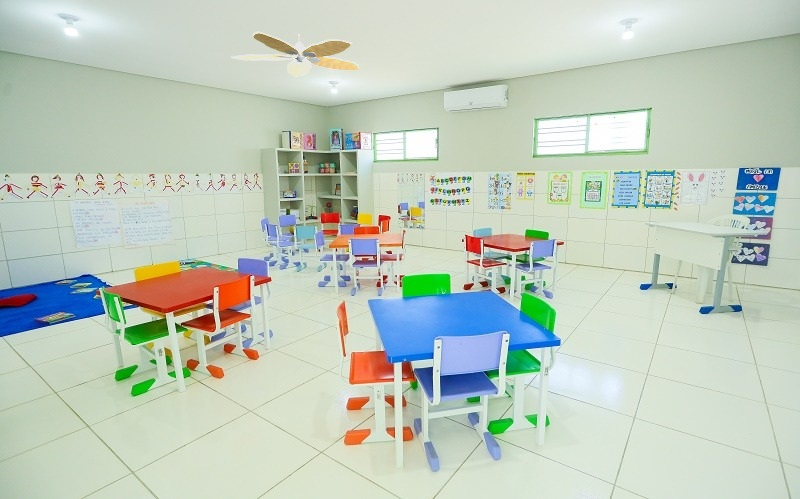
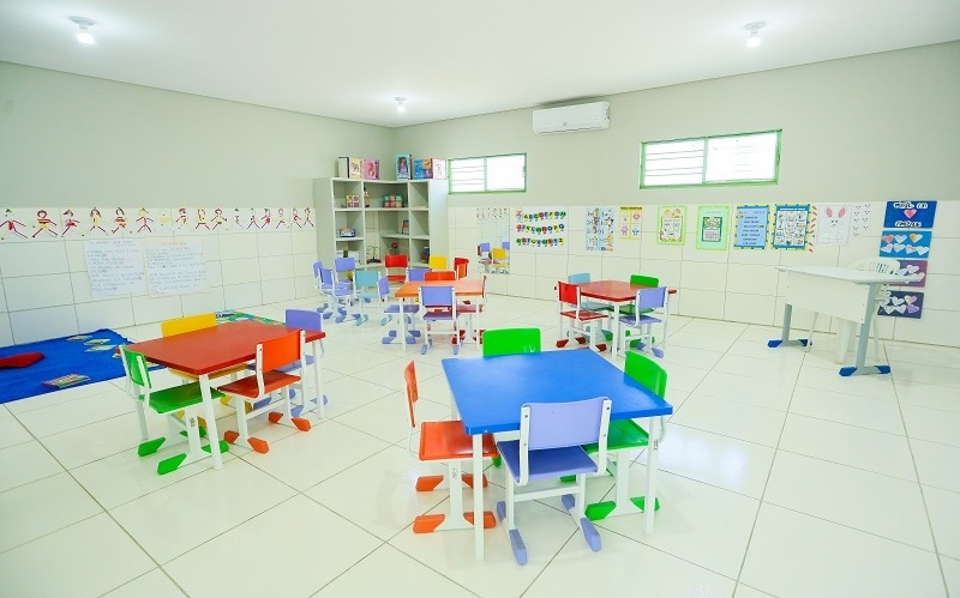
- ceiling fan [230,30,360,78]
